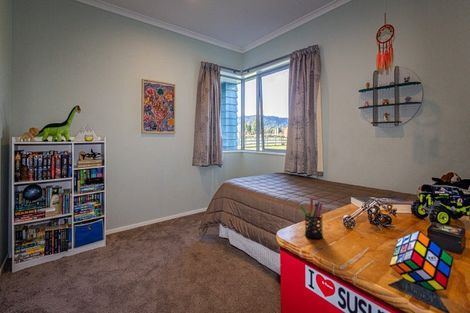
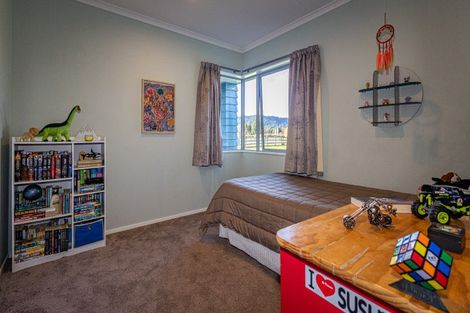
- pen holder [299,198,324,239]
